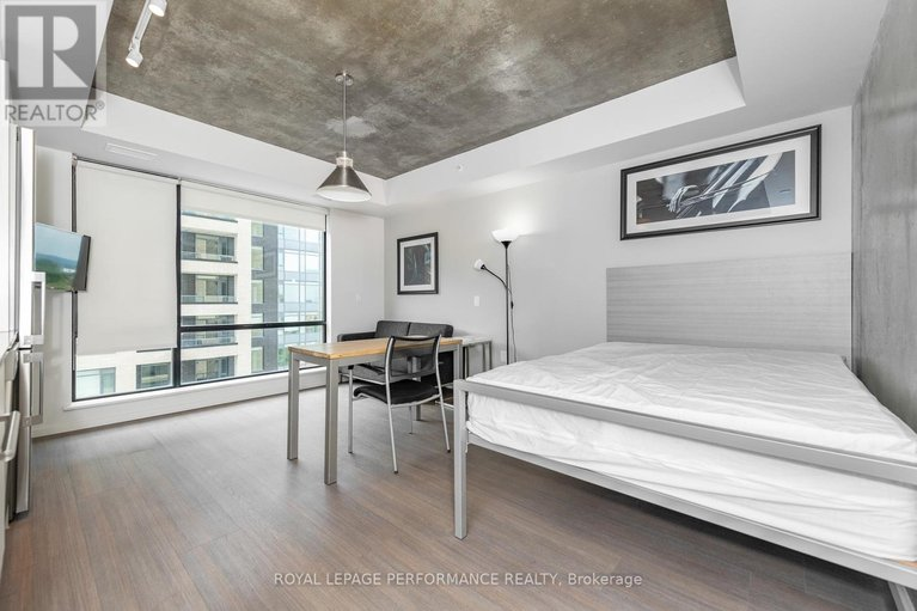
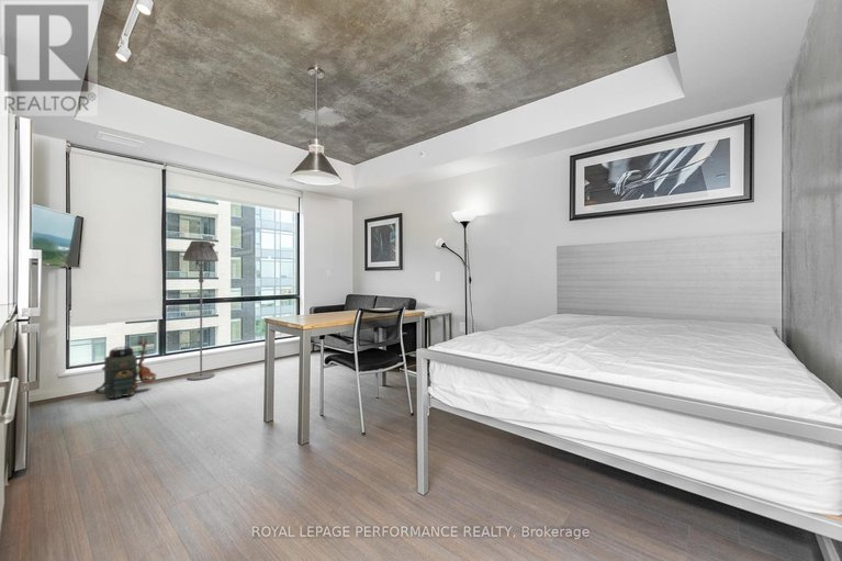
+ floor lamp [182,240,220,381]
+ backpack [93,338,158,400]
